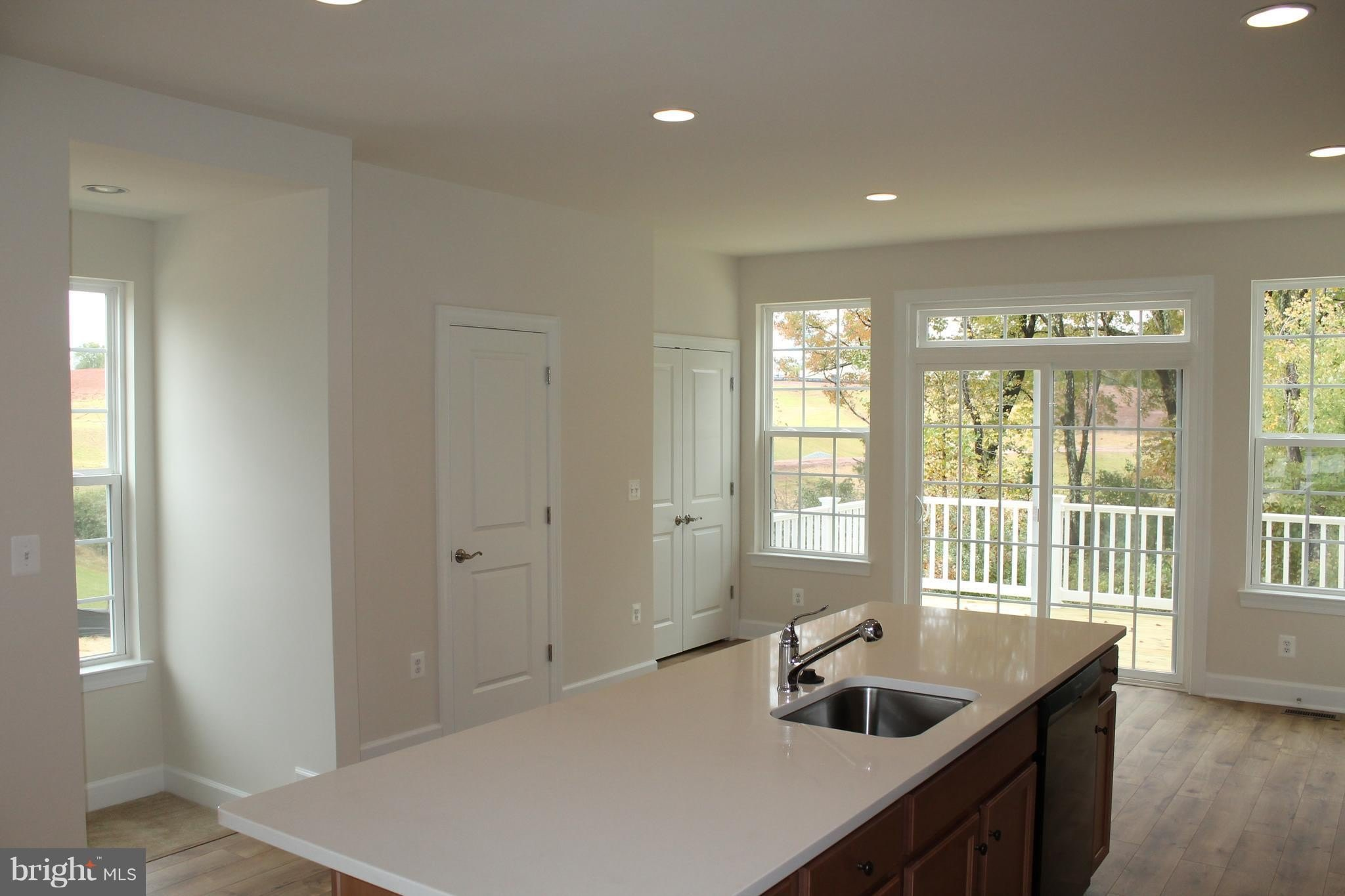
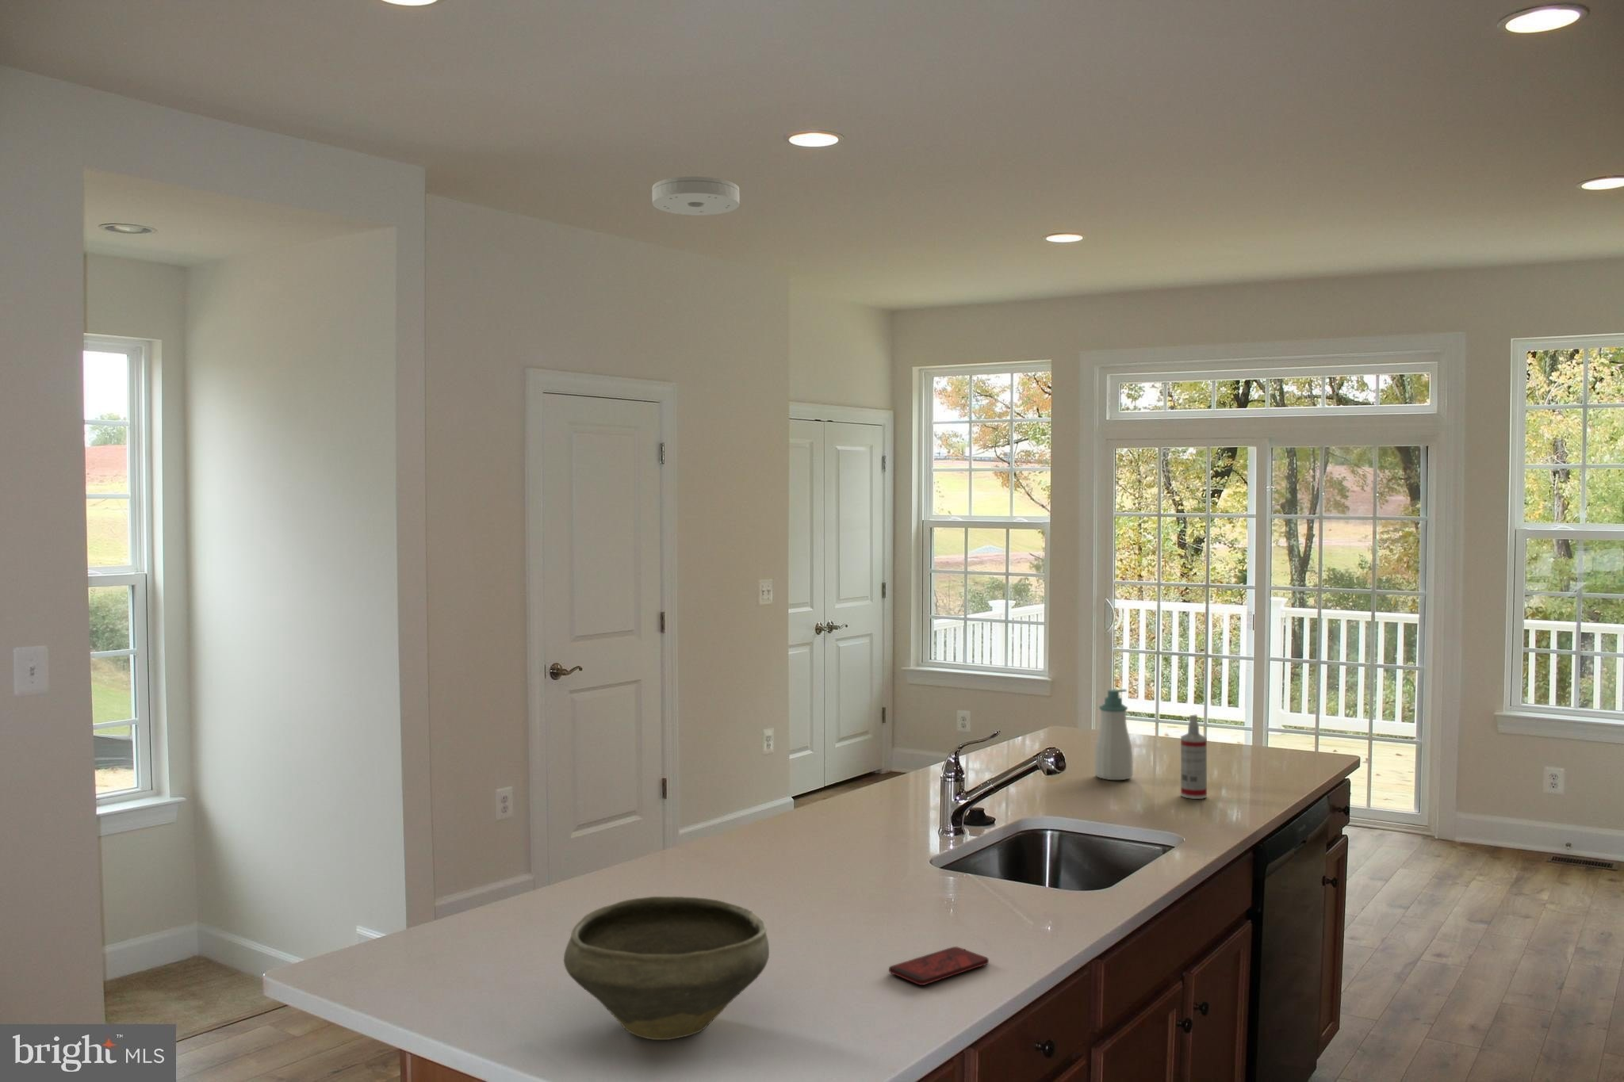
+ soap bottle [1094,688,1134,781]
+ smoke detector [651,176,740,216]
+ spray bottle [1180,714,1207,799]
+ smartphone [889,946,990,987]
+ bowl [563,896,770,1041]
